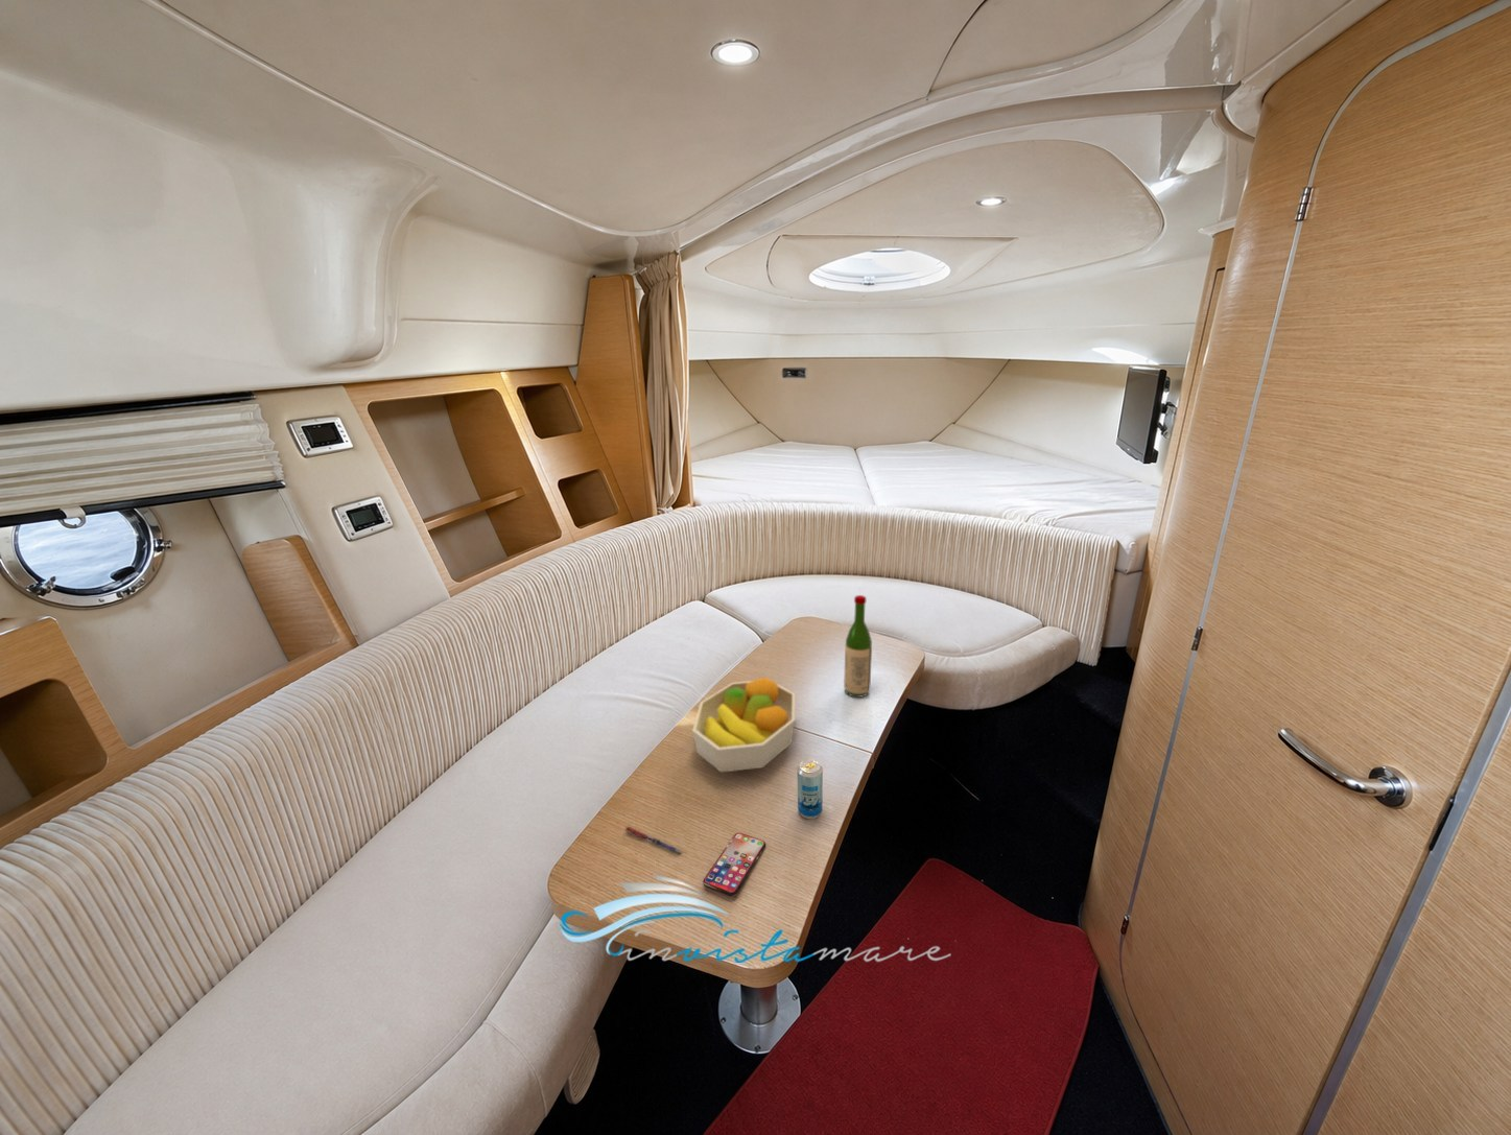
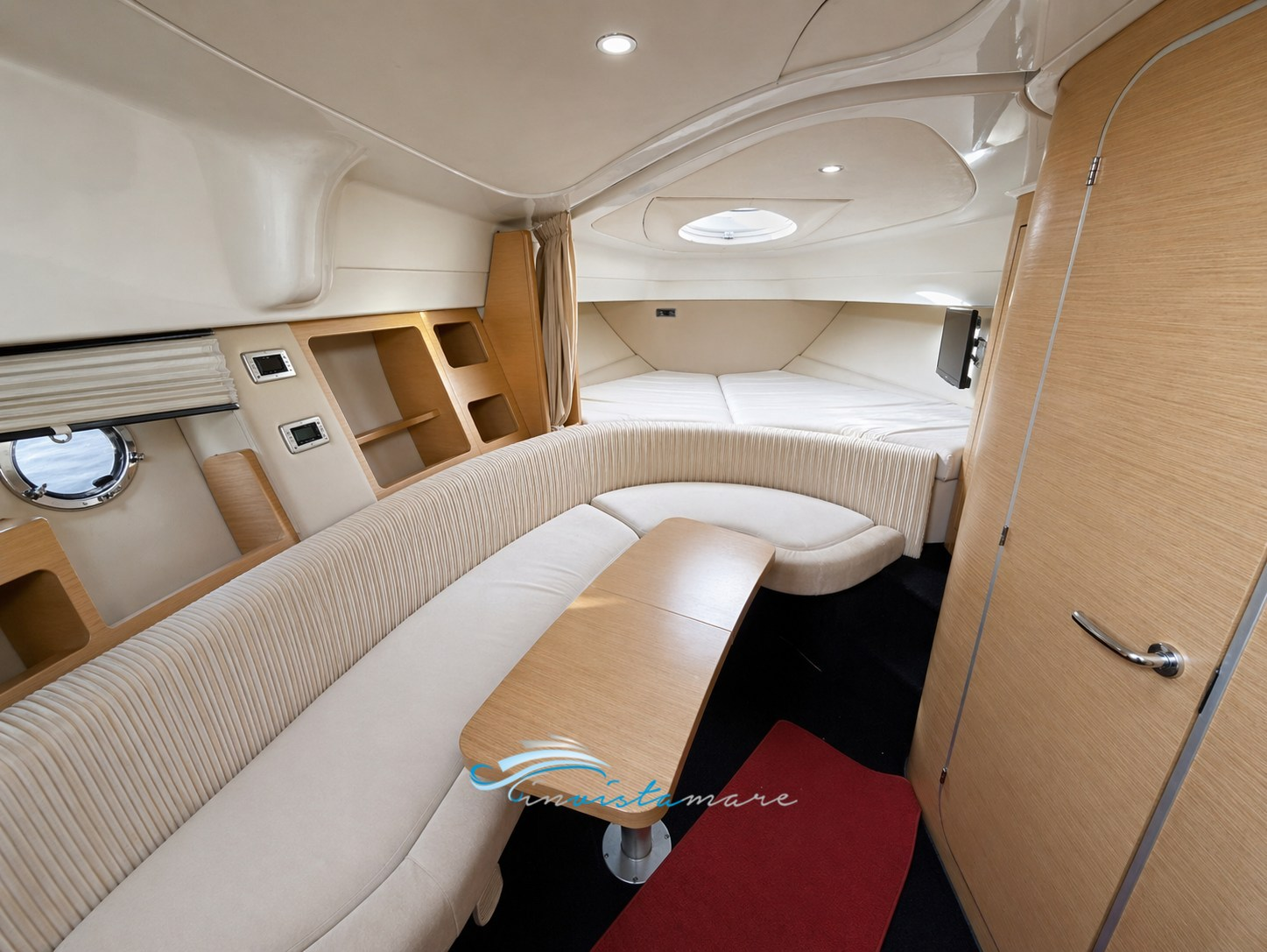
- fruit bowl [692,677,795,773]
- beverage can [797,758,824,820]
- wine bottle [843,594,873,699]
- smartphone [701,832,767,897]
- pen [625,825,683,855]
